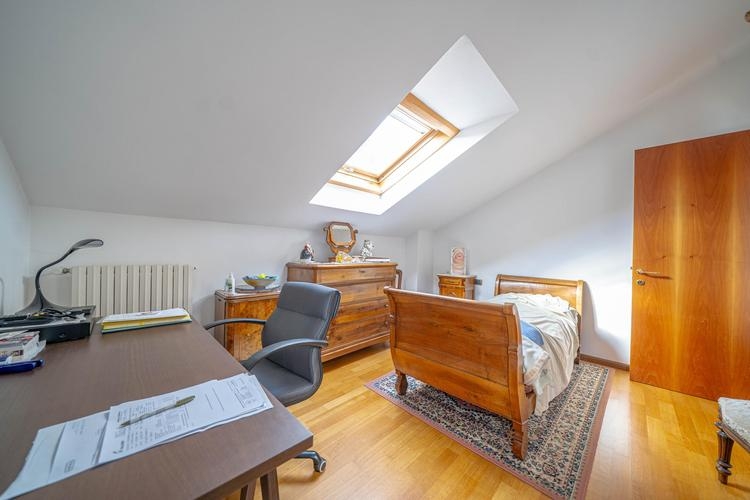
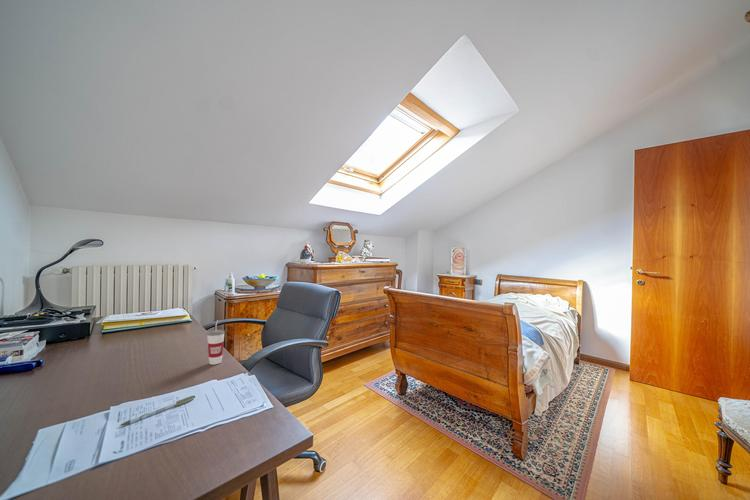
+ cup [206,319,226,366]
